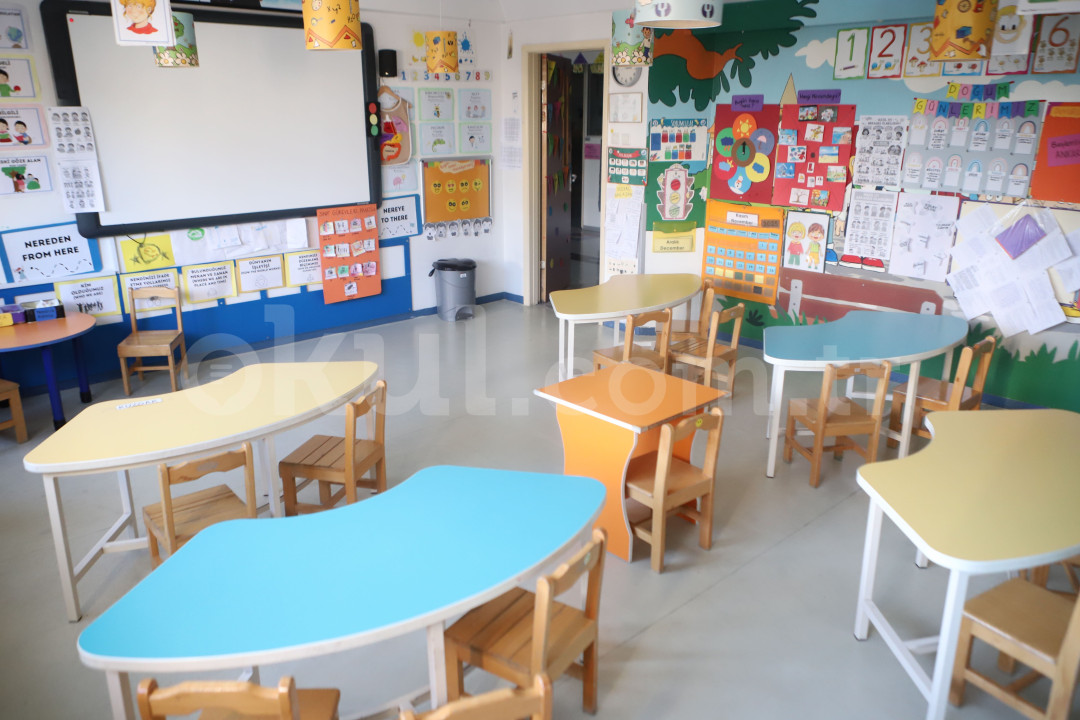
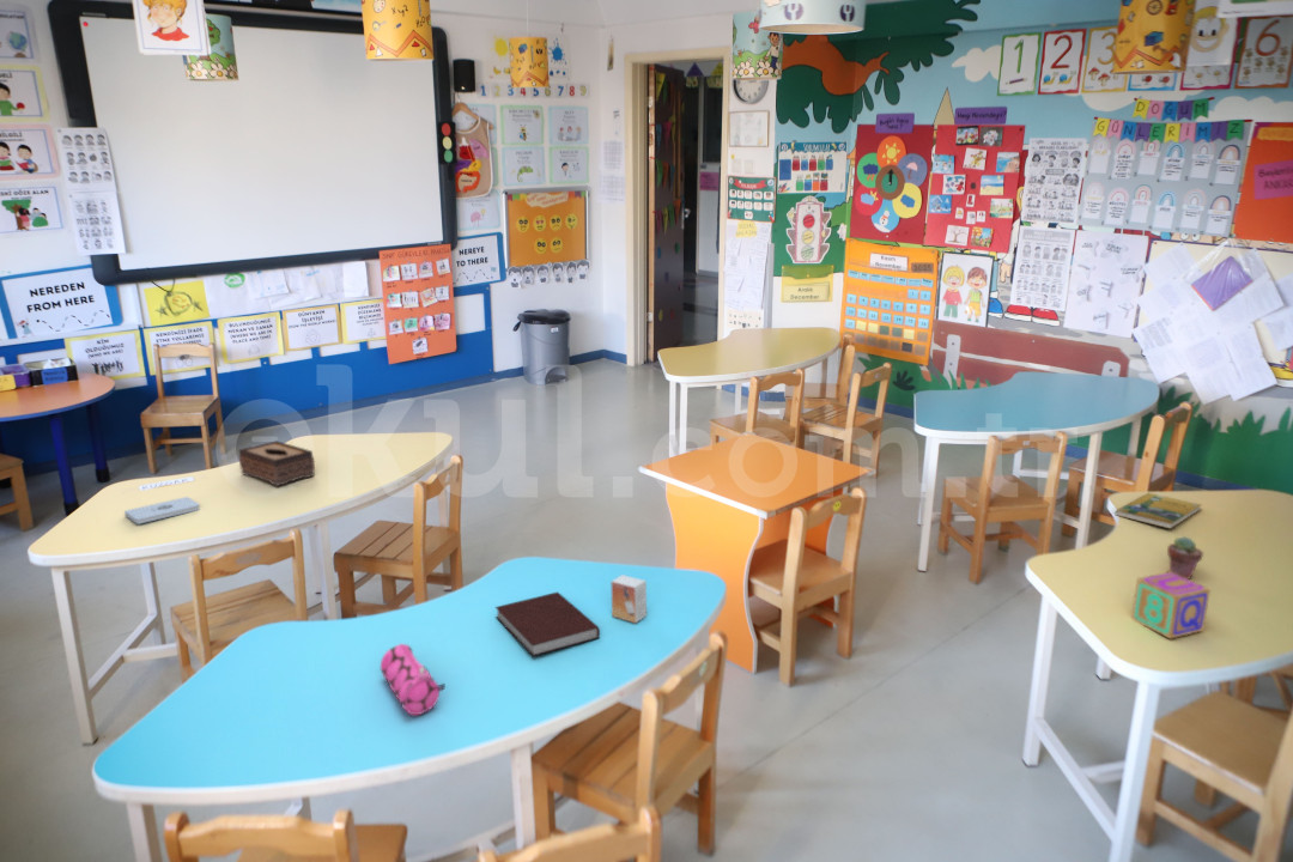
+ pencil case [380,643,447,716]
+ alphabet block [1130,571,1212,641]
+ small box [611,573,648,625]
+ notebook [494,590,601,657]
+ potted succulent [1166,535,1204,579]
+ notepad [123,496,201,524]
+ tissue box [237,439,316,487]
+ booklet [1115,492,1203,530]
